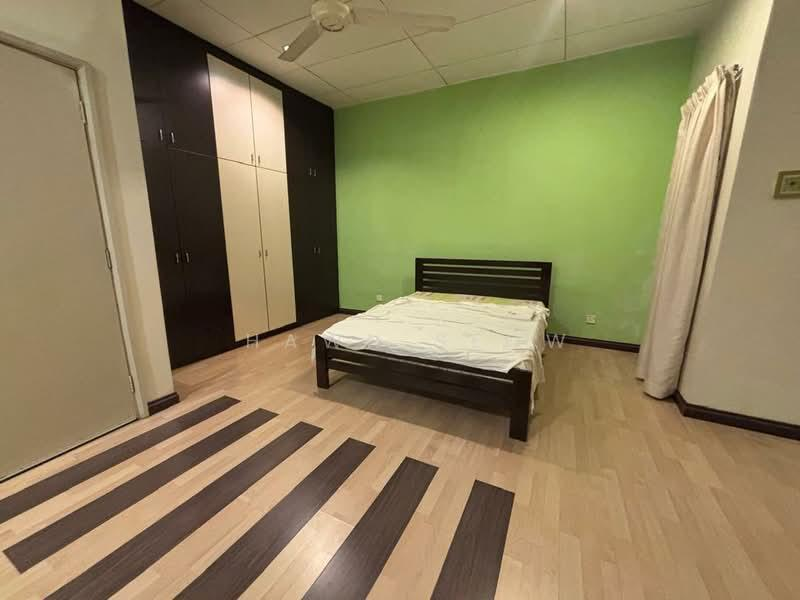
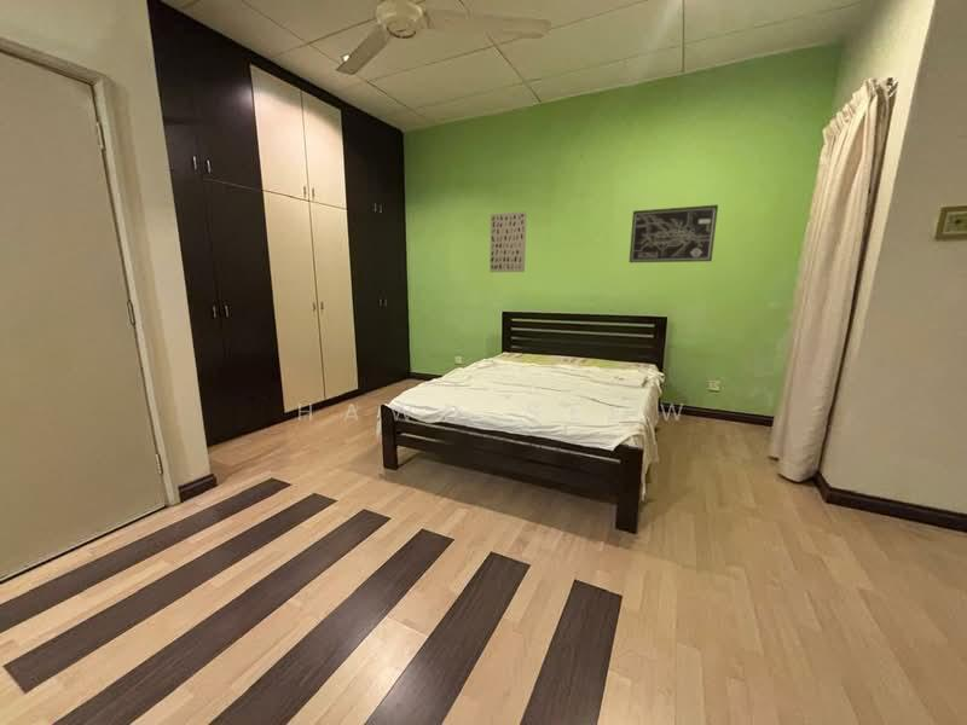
+ wall art [488,210,527,273]
+ wall art [629,204,719,263]
